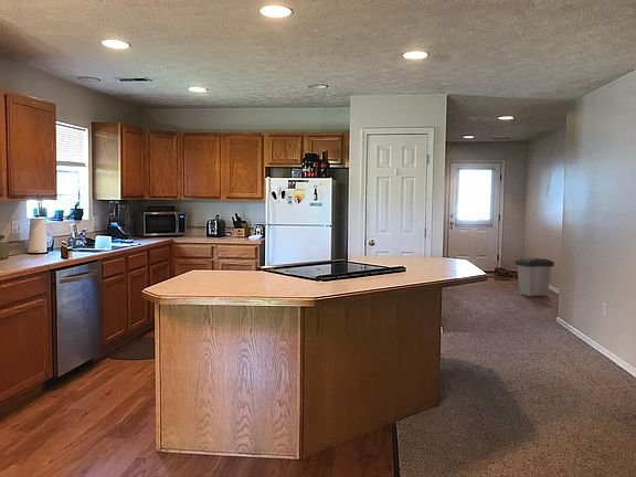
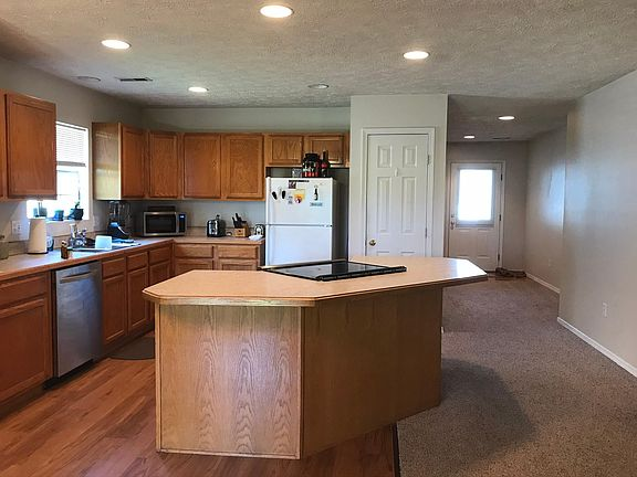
- trash can [515,256,555,297]
